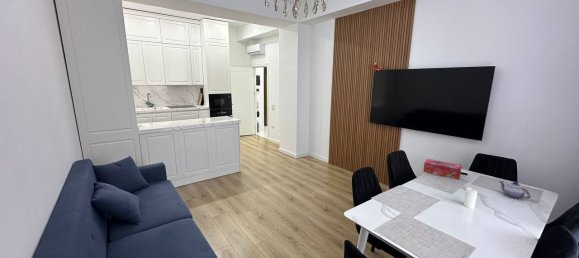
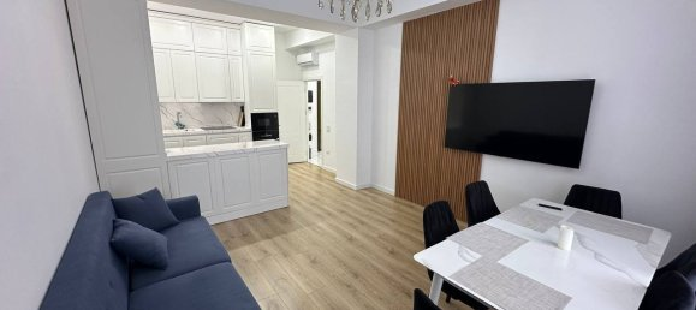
- teapot [498,180,532,200]
- tissue box [422,158,463,180]
